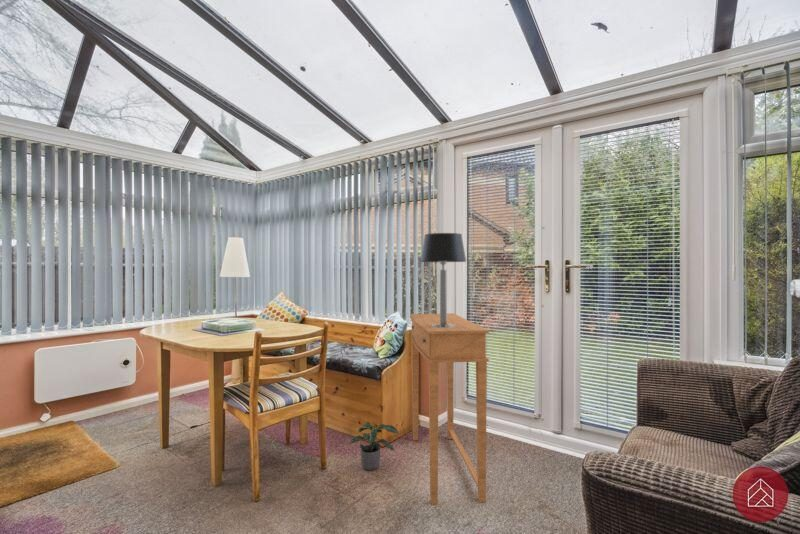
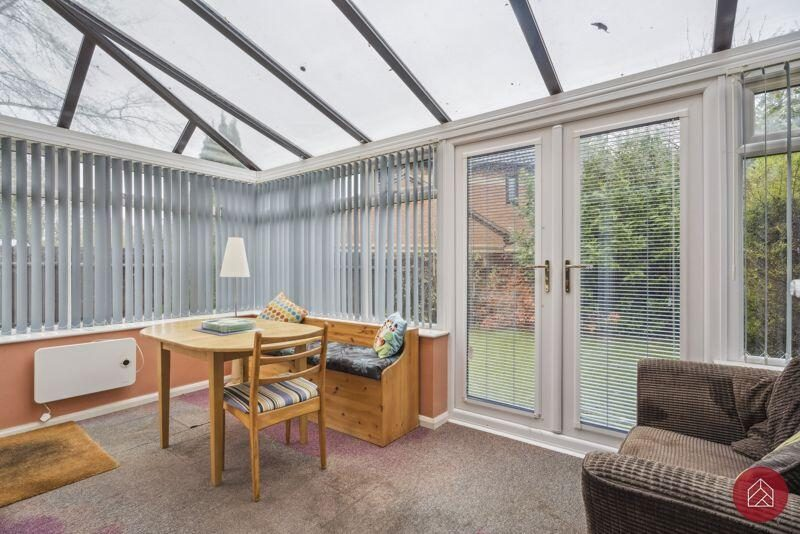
- side table [409,312,490,505]
- table lamp [419,232,467,328]
- potted plant [347,421,400,471]
